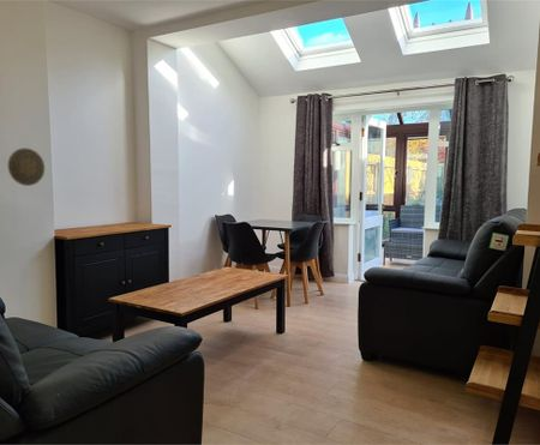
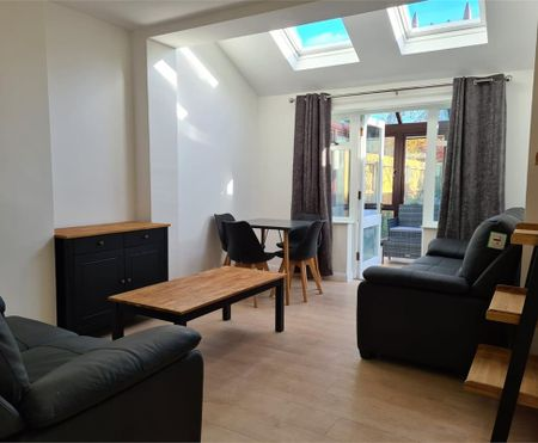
- decorative plate [7,148,46,187]
